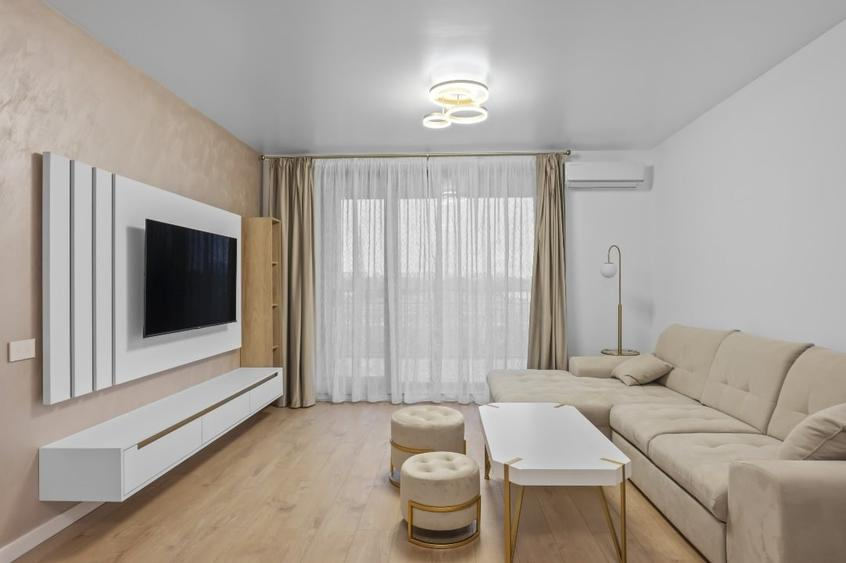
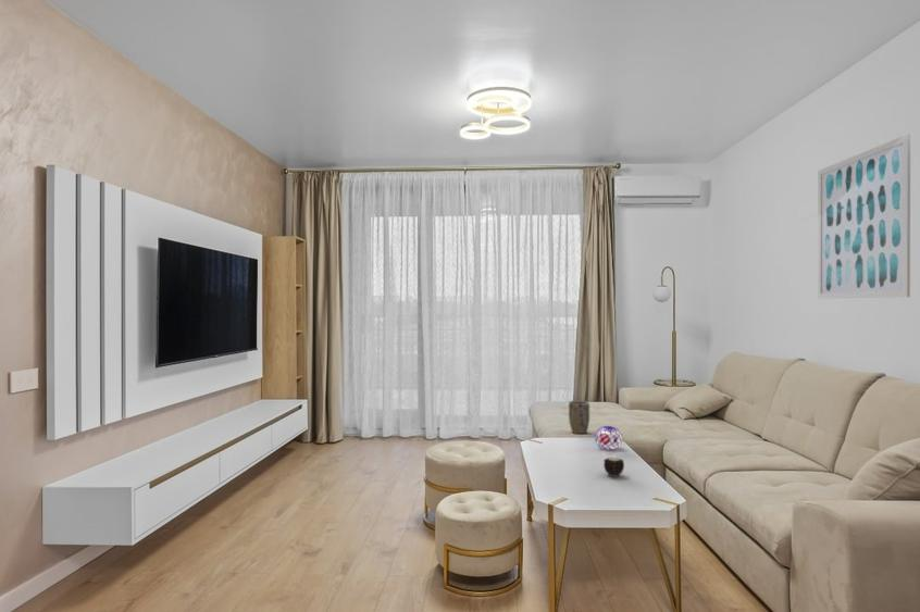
+ candle [602,455,625,477]
+ wall art [817,133,911,300]
+ plant pot [568,400,590,435]
+ decorative orb [594,425,623,450]
